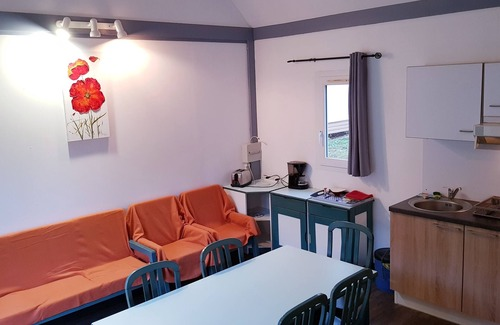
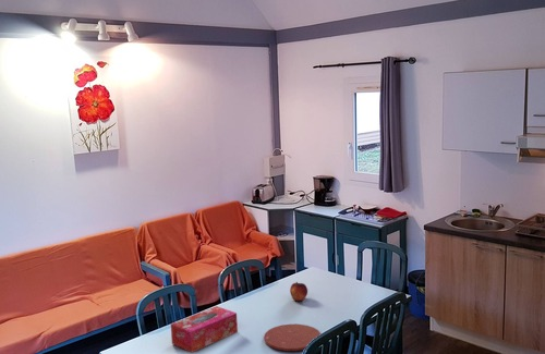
+ plate [263,324,323,352]
+ fruit [289,281,308,302]
+ tissue box [170,305,239,354]
